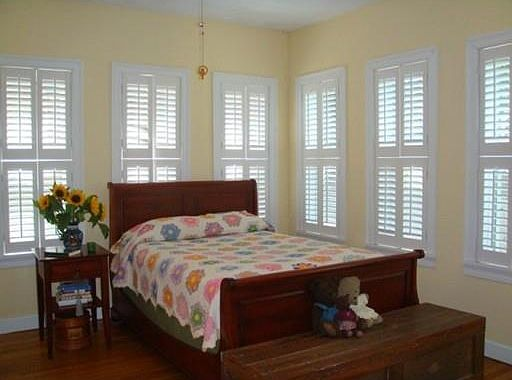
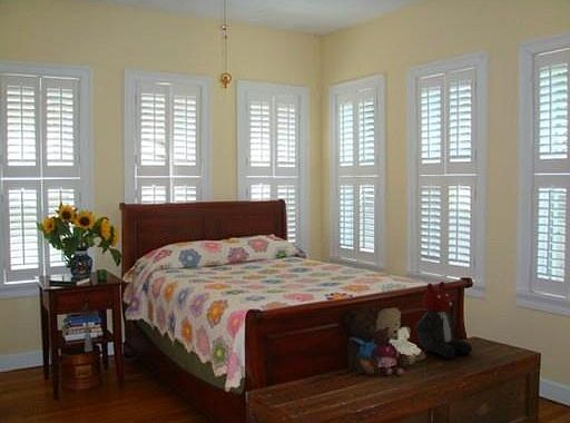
+ teddy bear [414,281,473,360]
